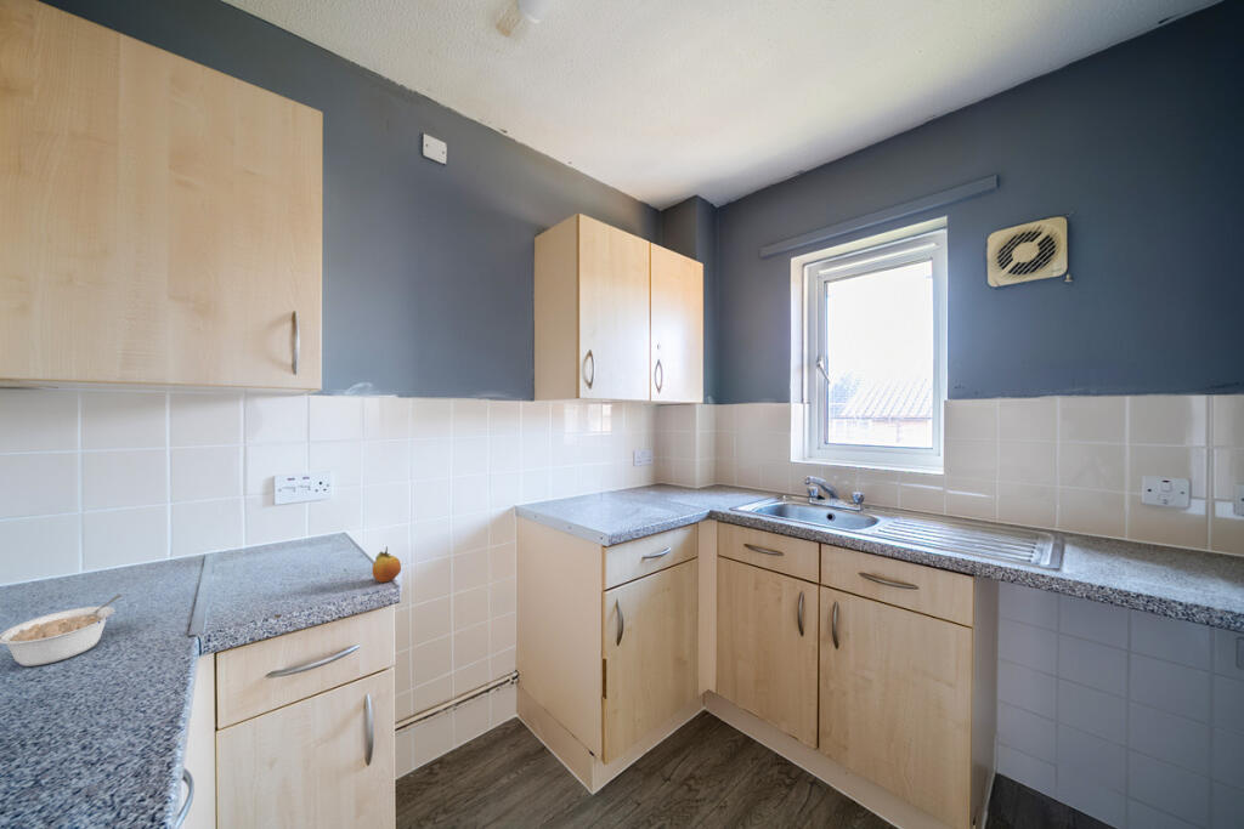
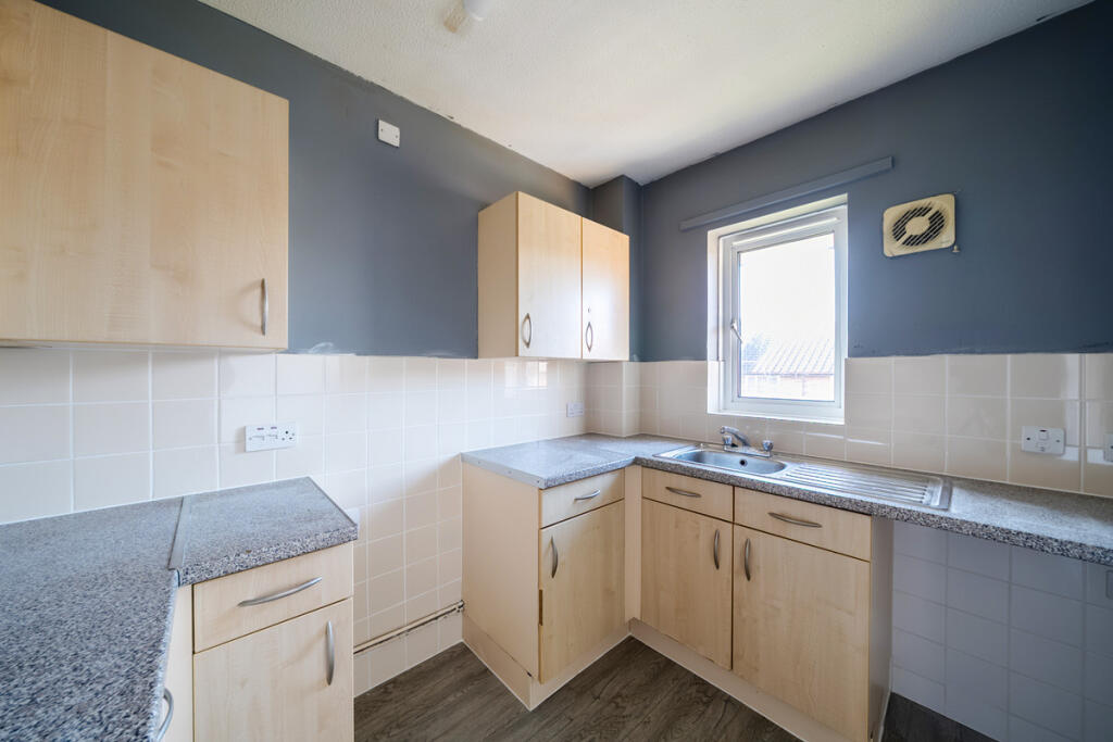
- fruit [372,546,402,584]
- legume [0,594,124,668]
